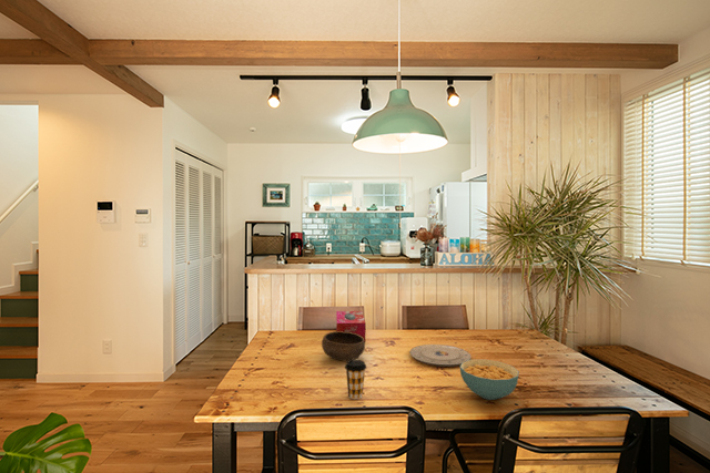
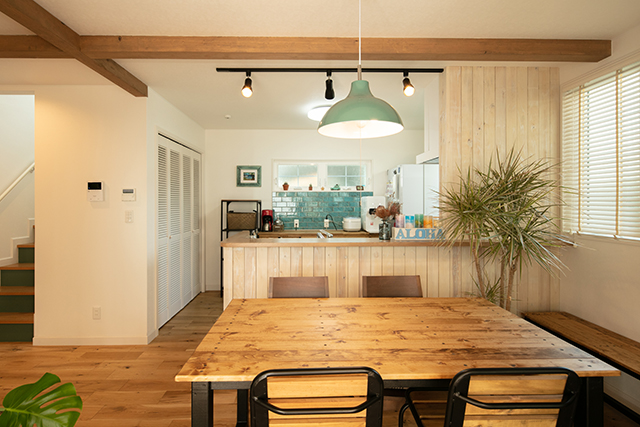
- bowl [321,331,366,362]
- cereal bowl [459,358,520,401]
- plate [409,343,473,368]
- tissue box [335,310,366,342]
- coffee cup [344,359,367,400]
